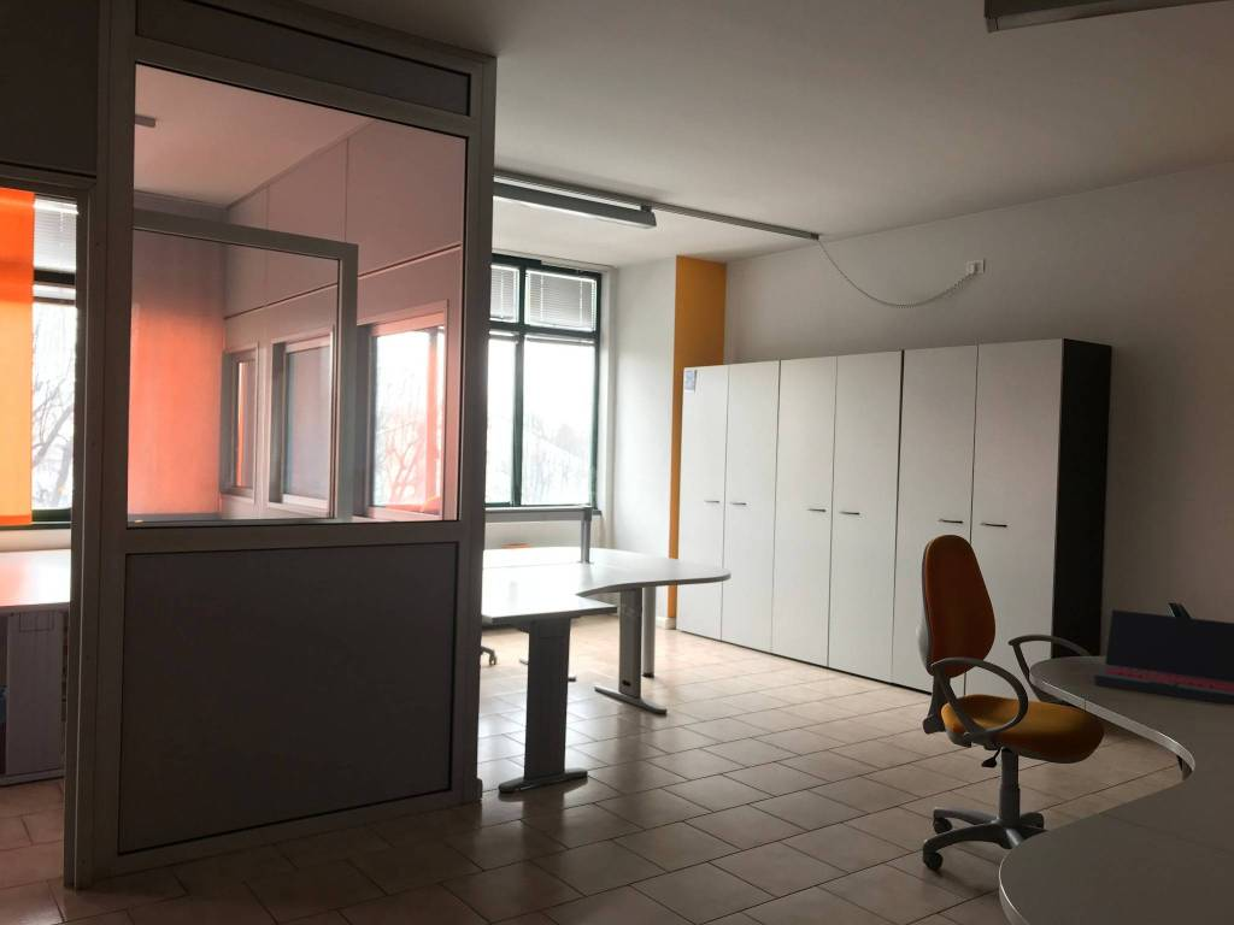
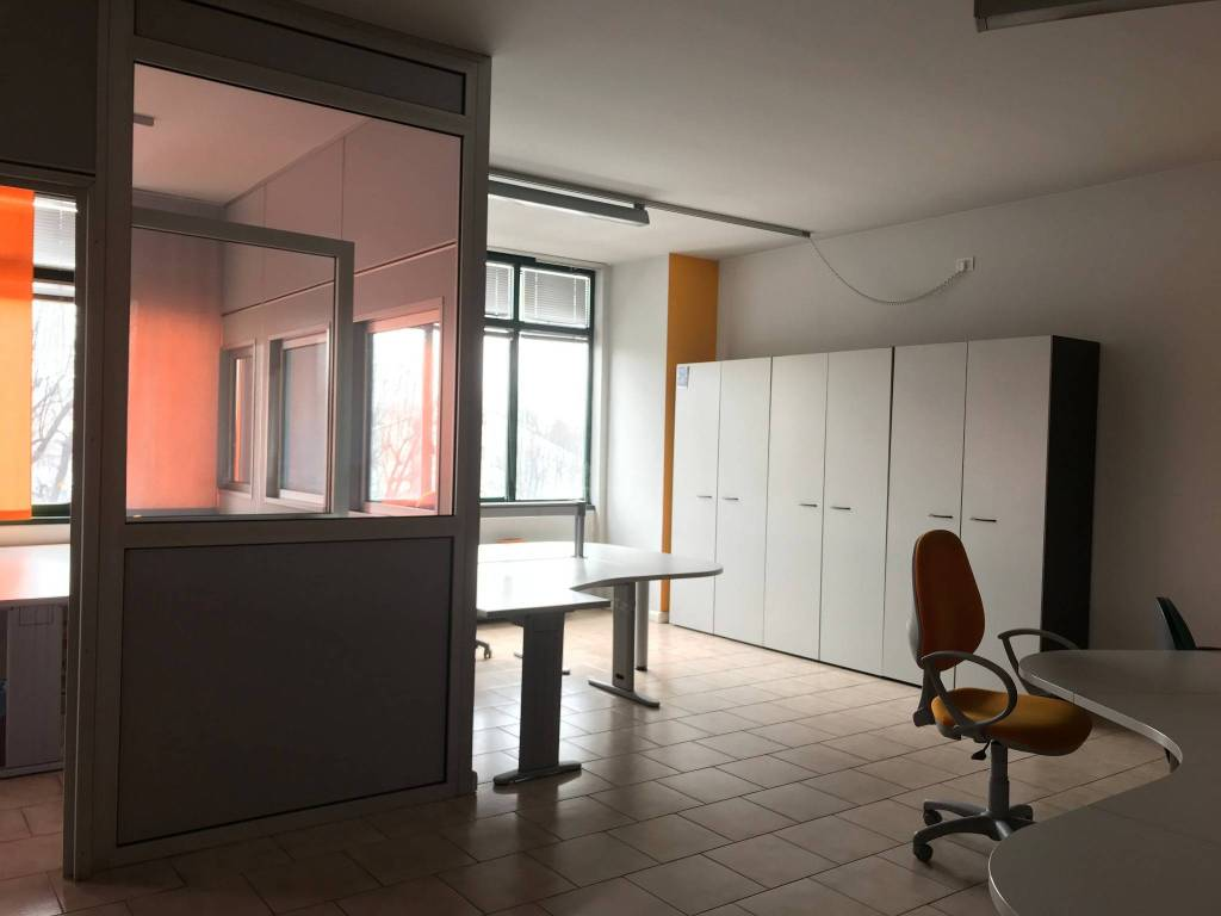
- laptop [1093,608,1234,707]
